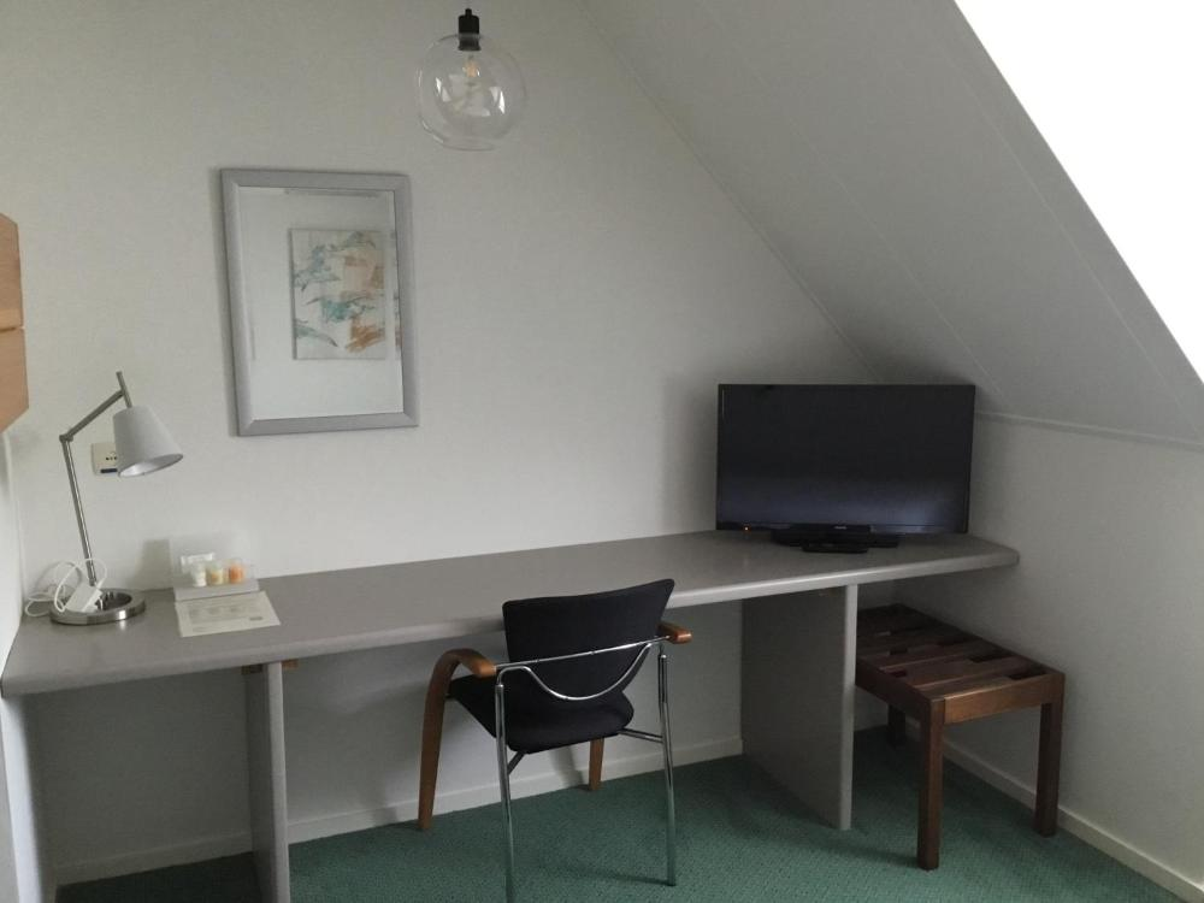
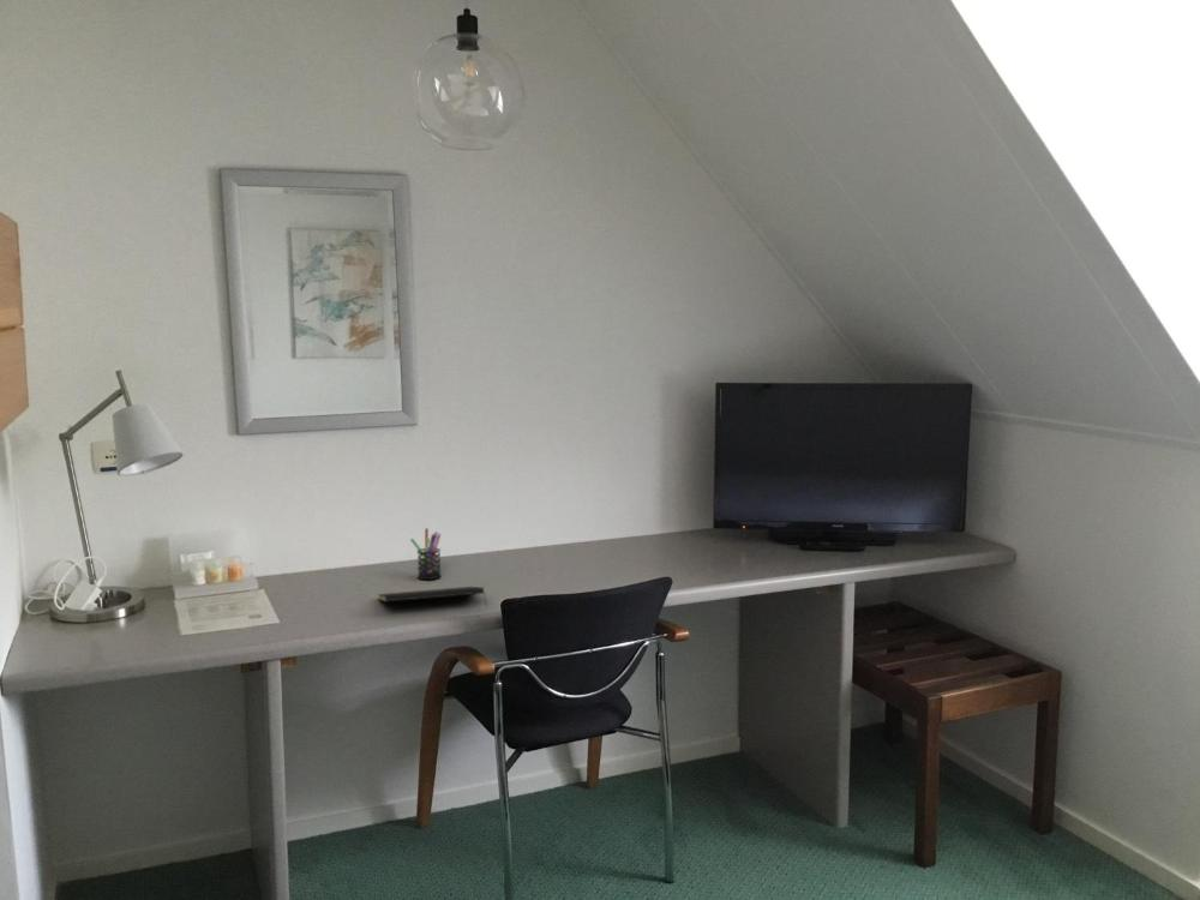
+ notepad [377,586,488,607]
+ pen holder [409,527,442,581]
